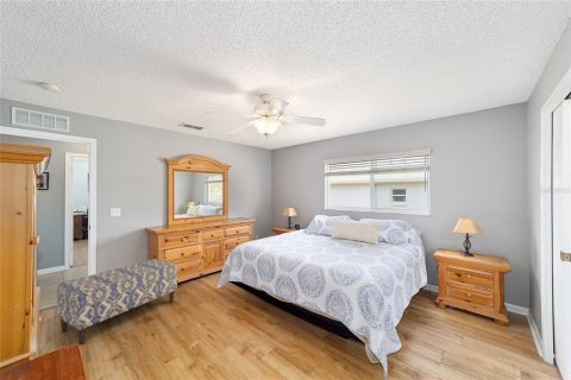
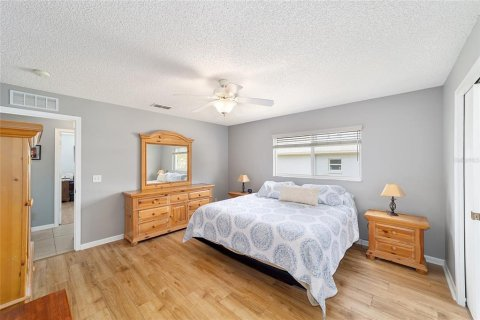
- bench [56,258,178,346]
